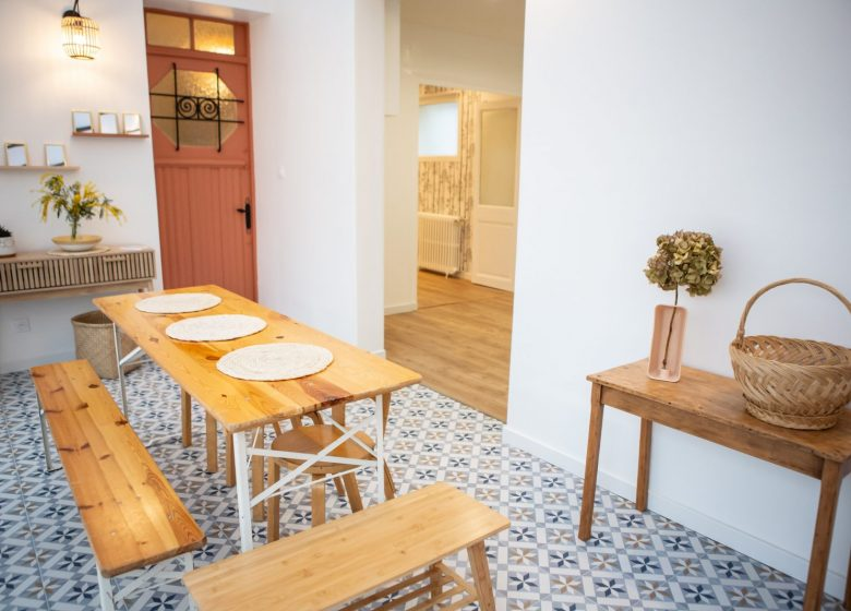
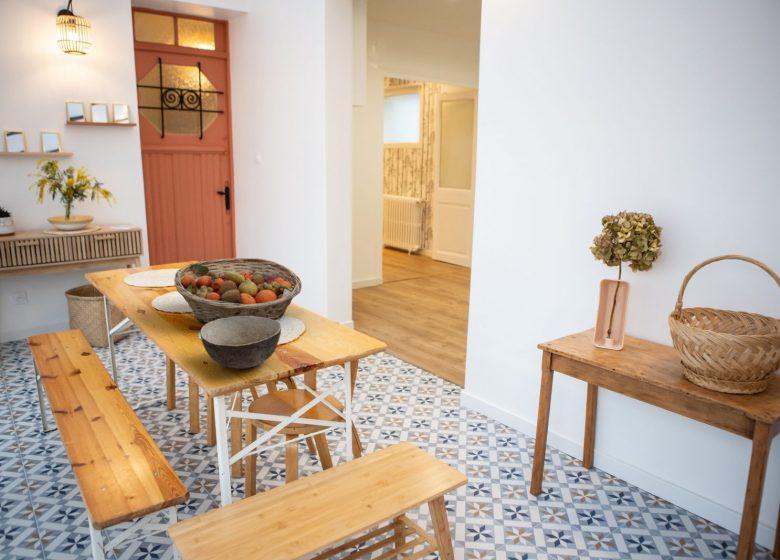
+ bowl [200,316,282,370]
+ fruit basket [173,257,303,324]
